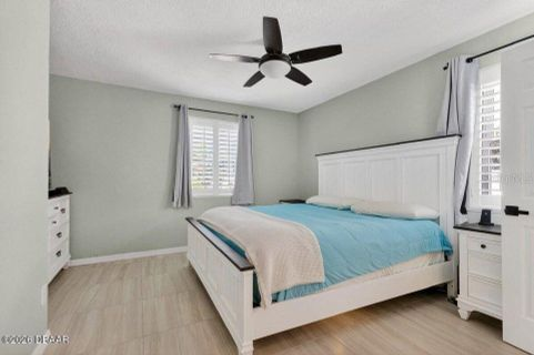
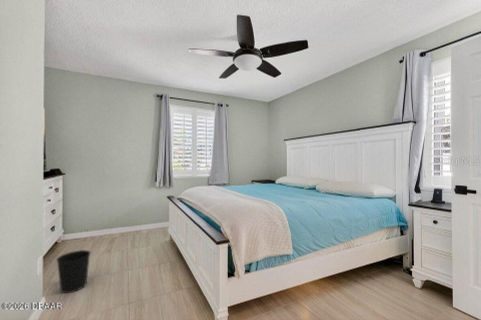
+ wastebasket [56,249,92,294]
